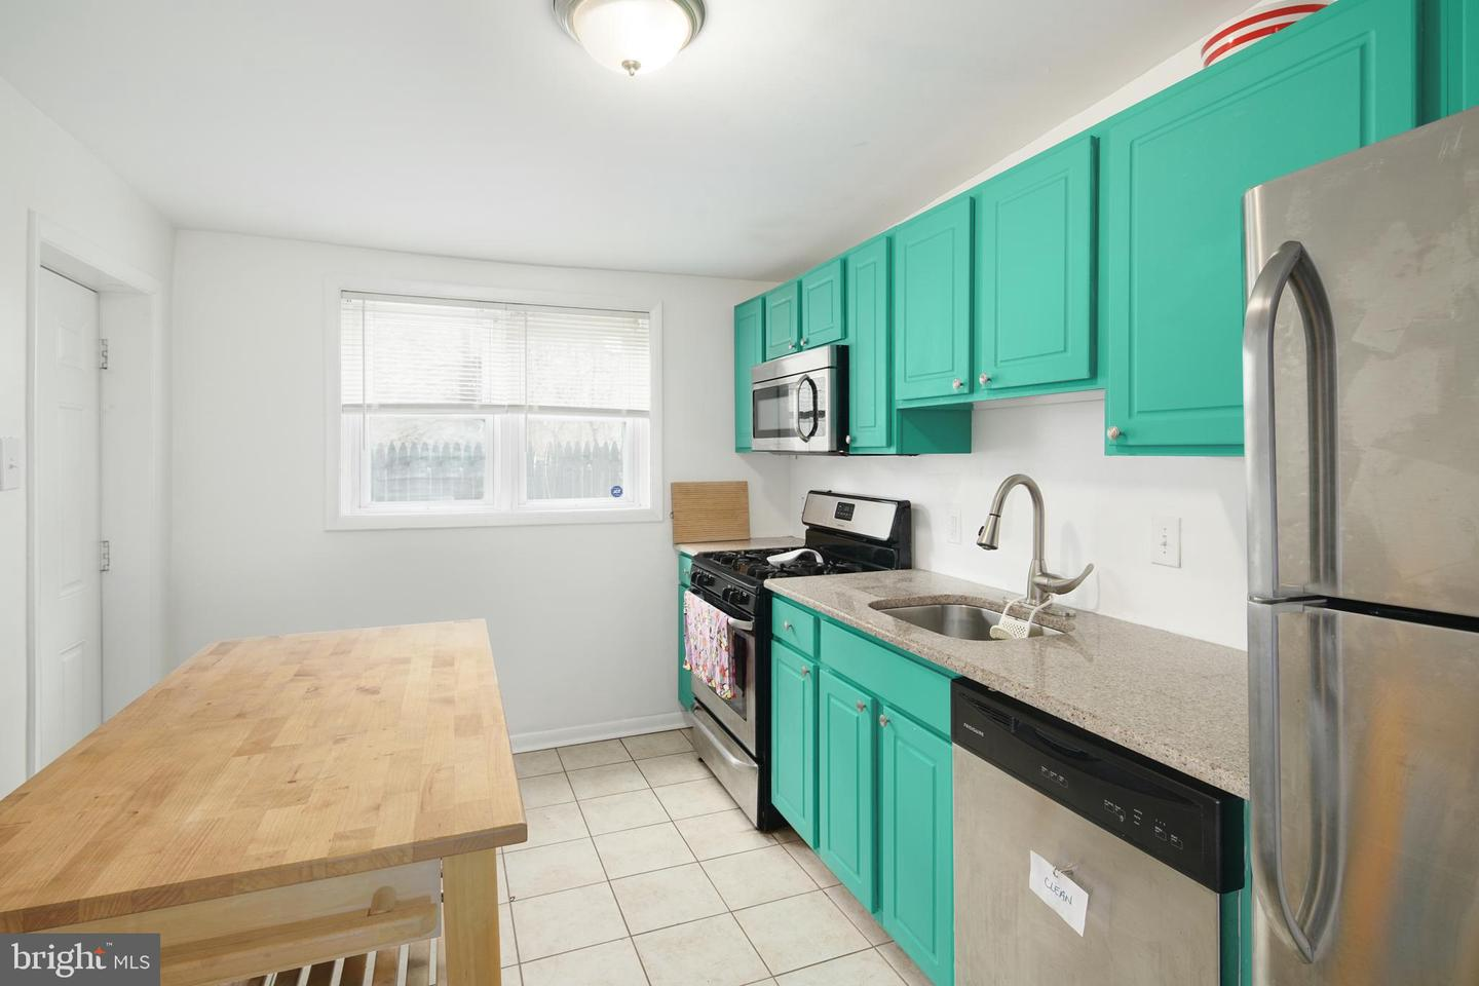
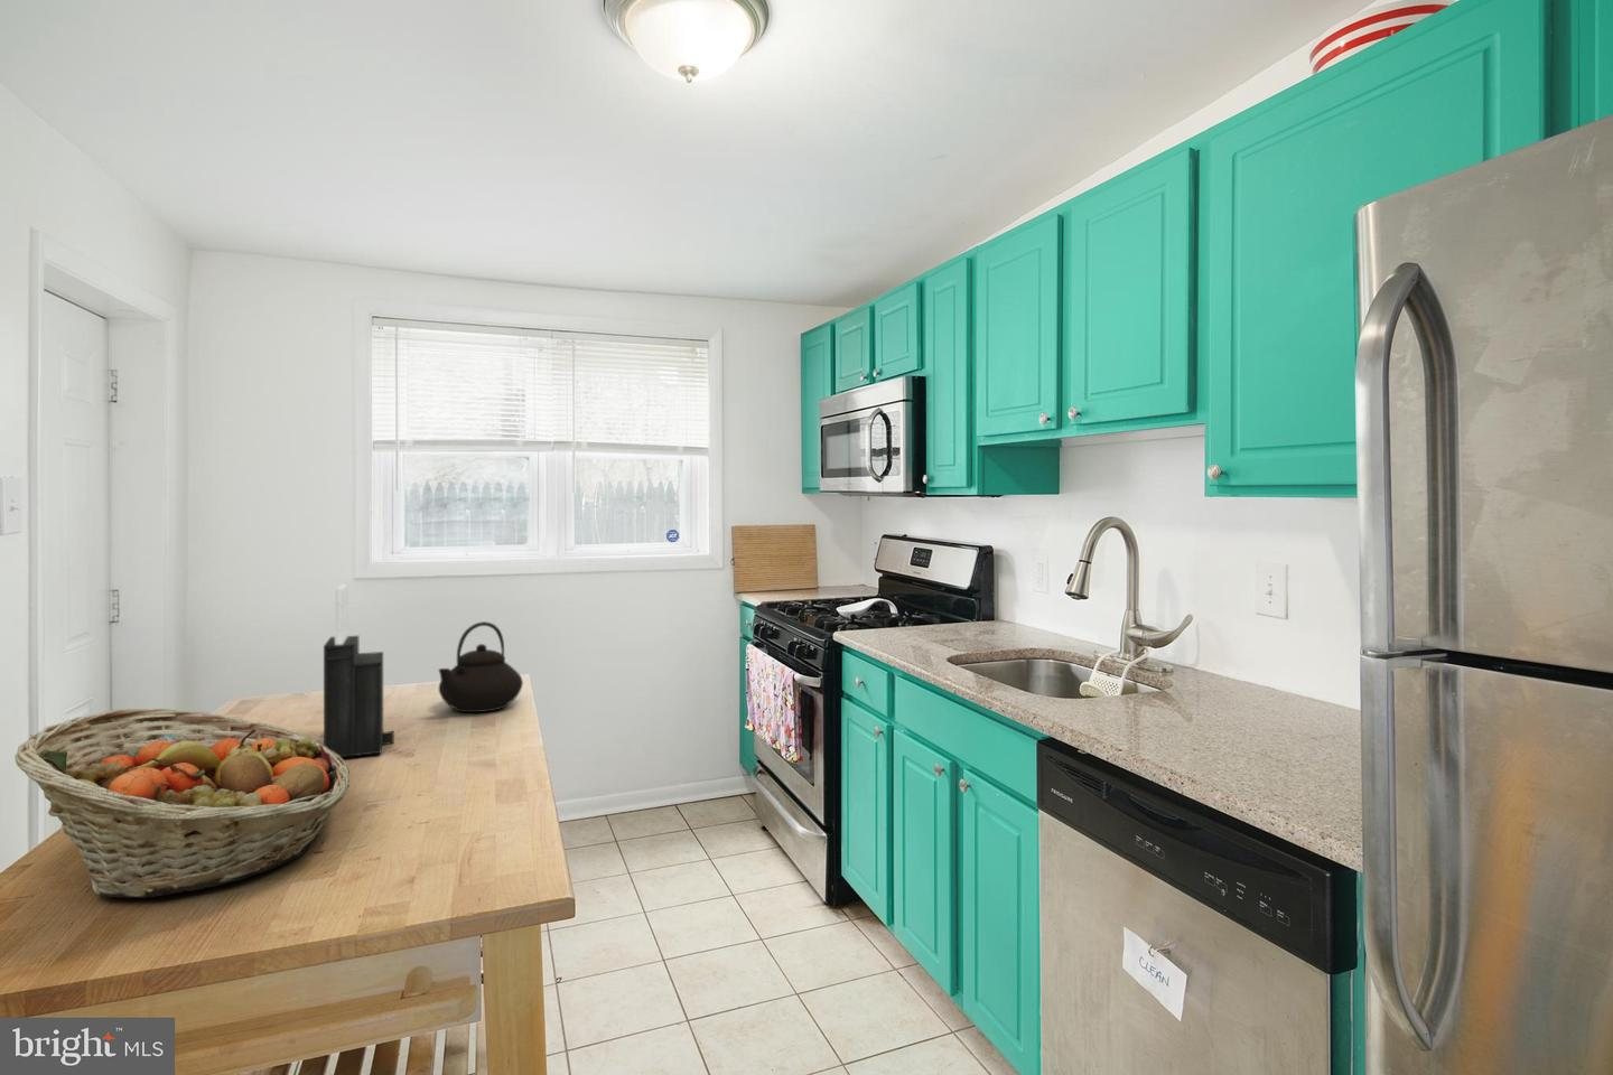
+ teapot [438,620,524,714]
+ knife block [323,583,395,758]
+ fruit basket [13,708,350,899]
